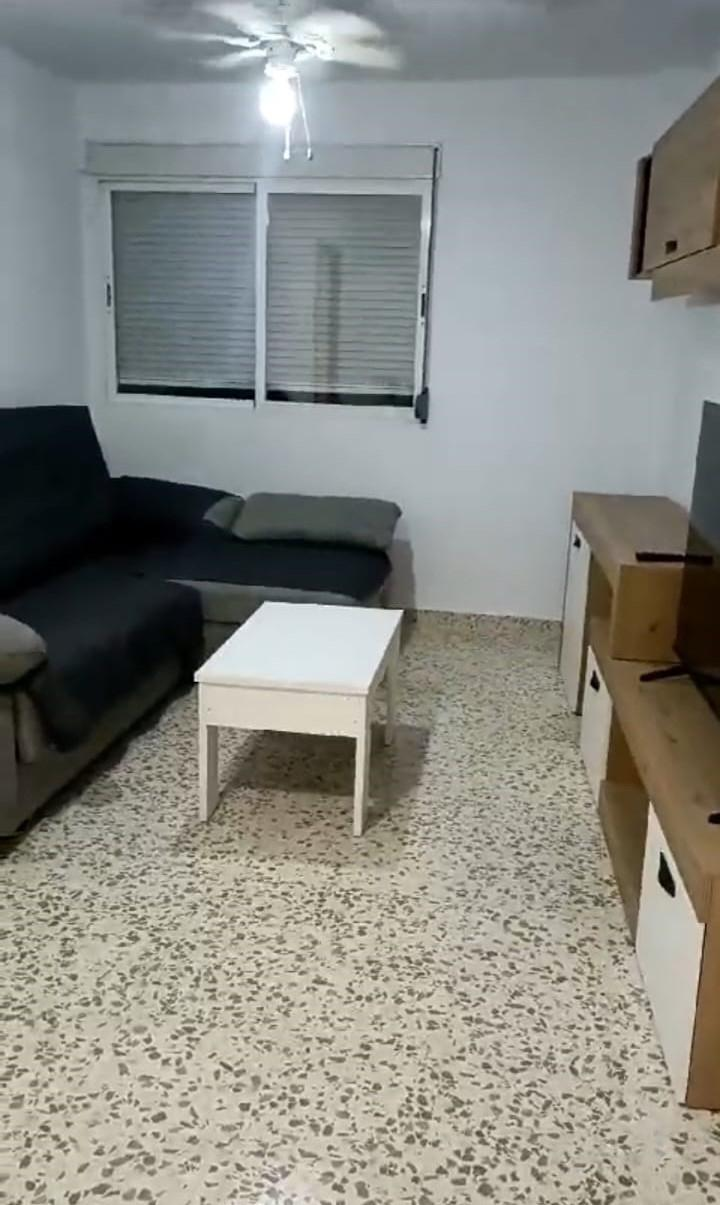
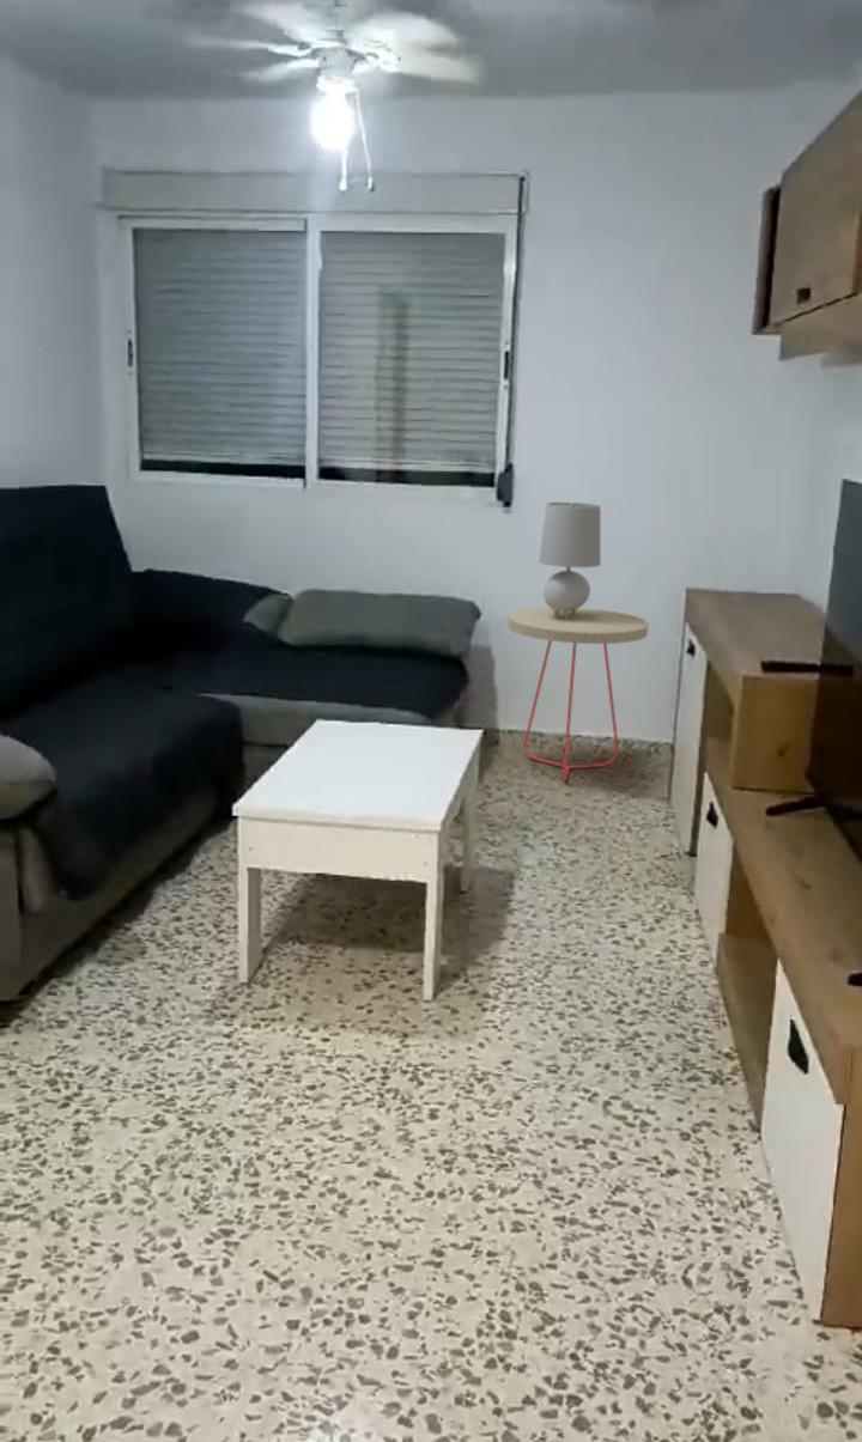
+ side table [508,607,650,783]
+ table lamp [538,501,602,619]
